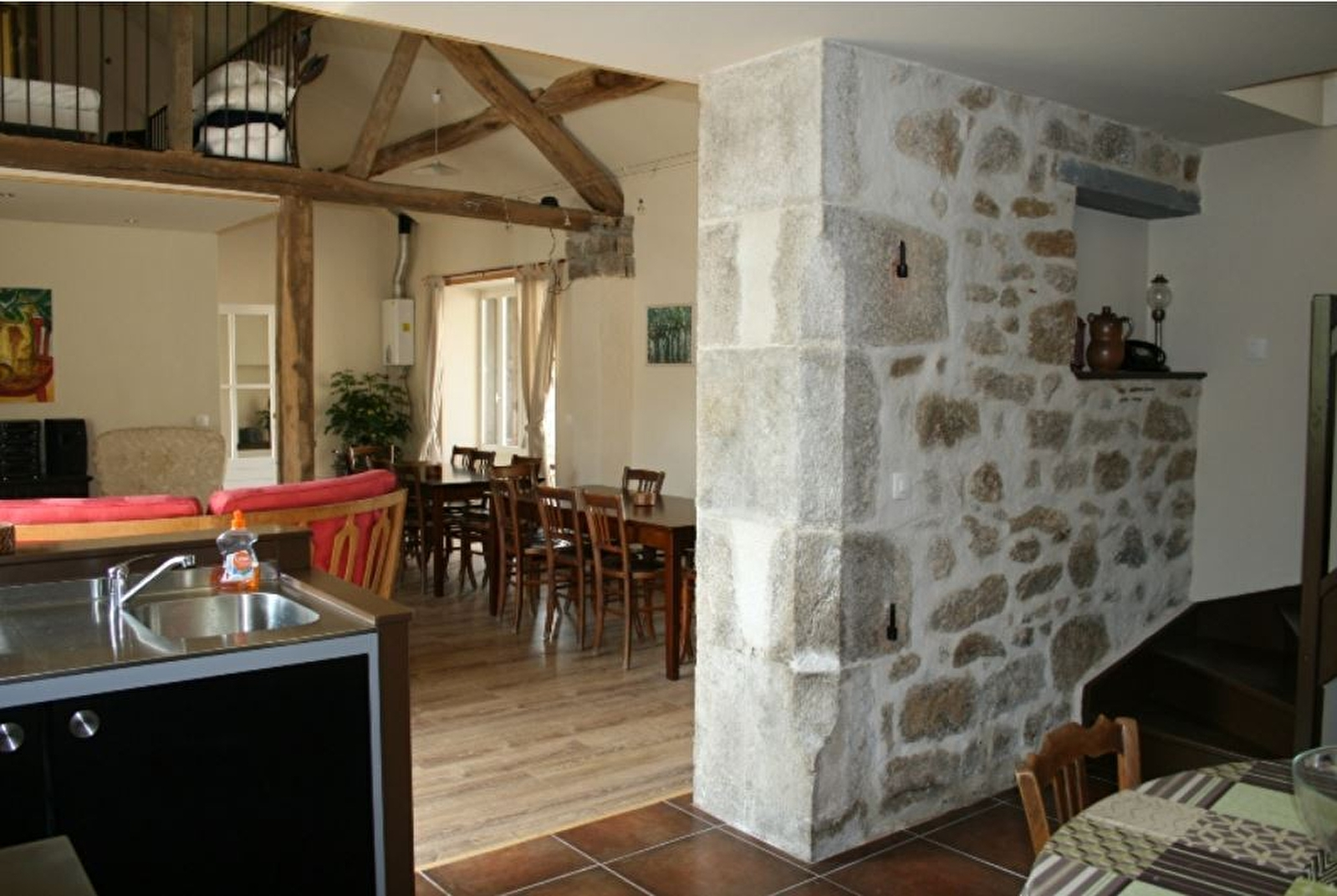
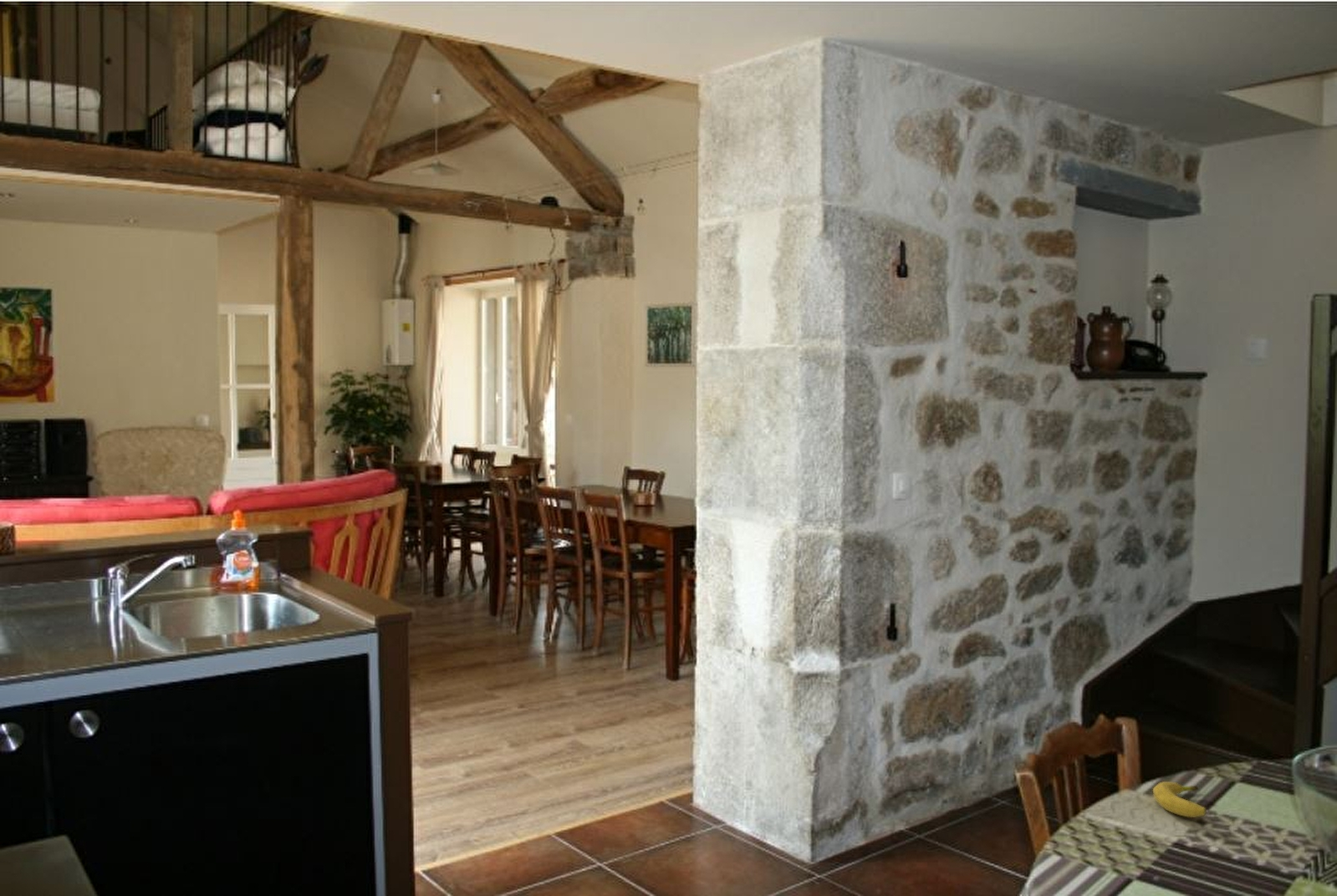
+ fruit [1152,781,1207,818]
